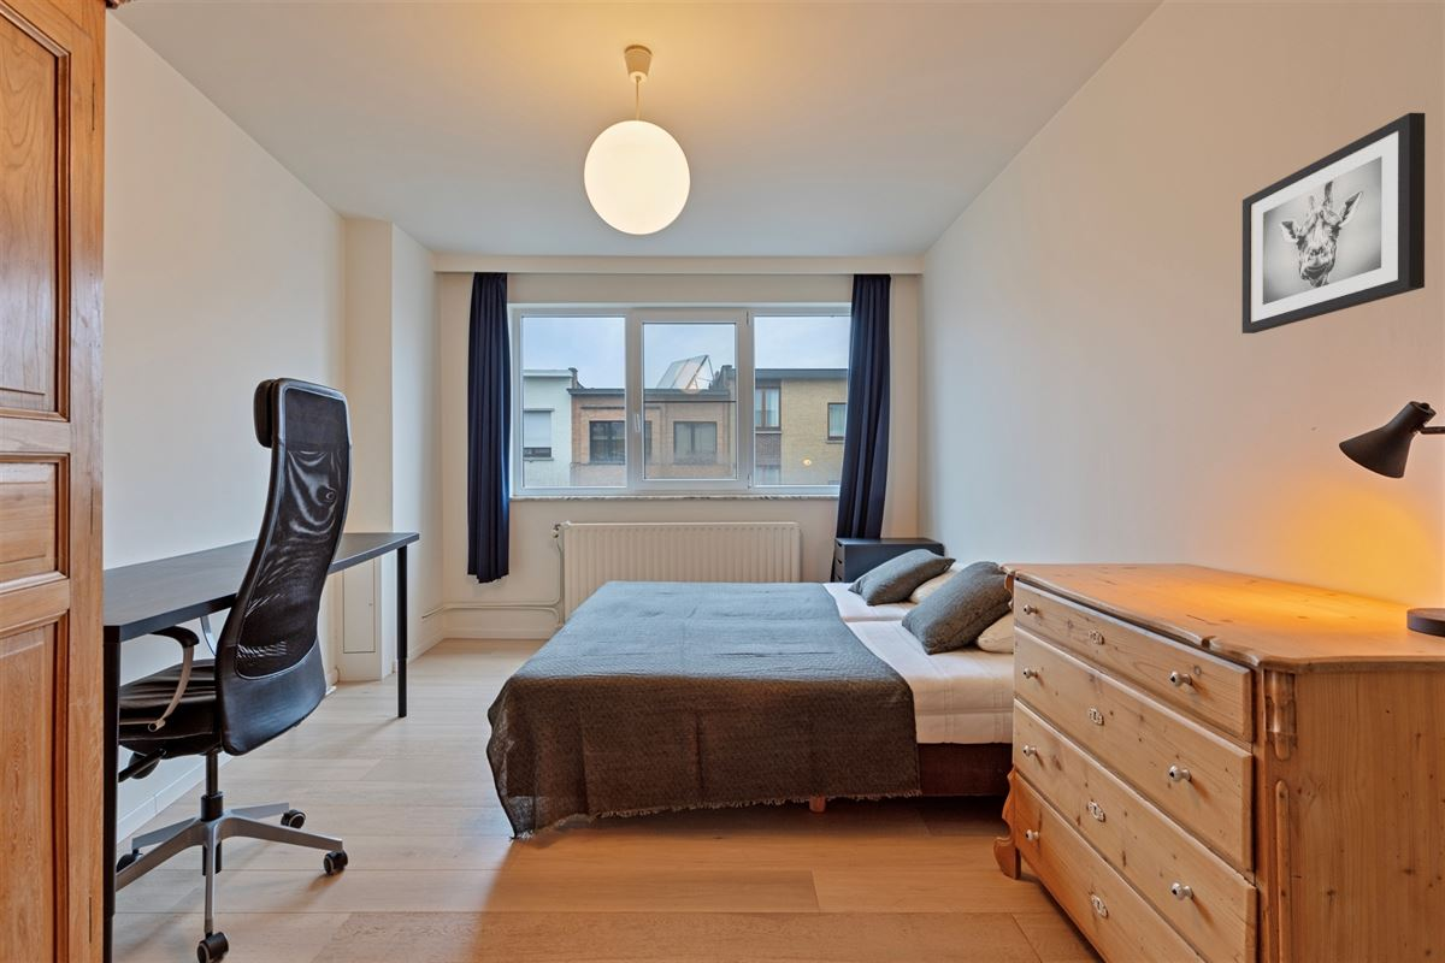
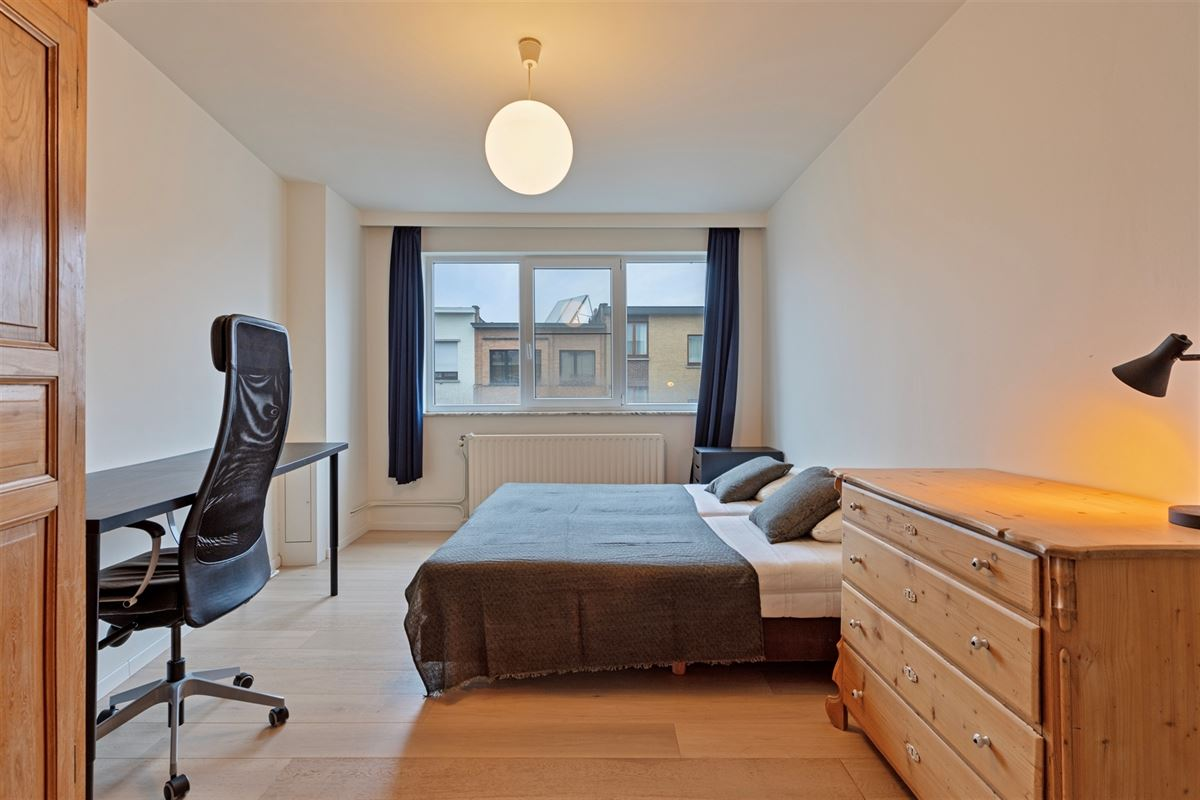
- wall art [1241,112,1426,335]
